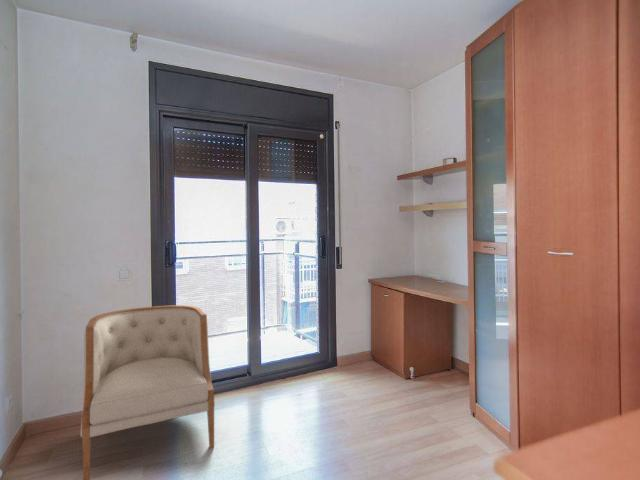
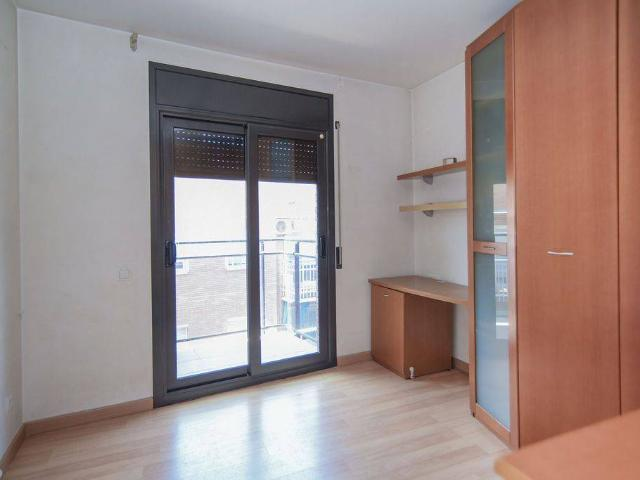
- chair [79,304,216,480]
